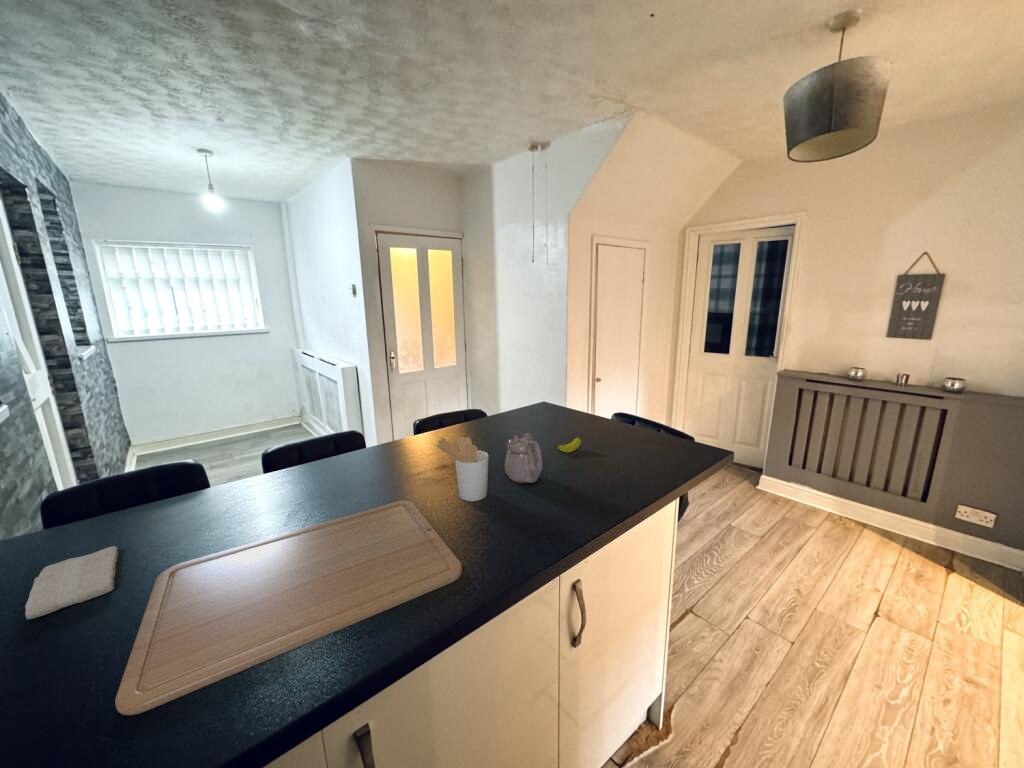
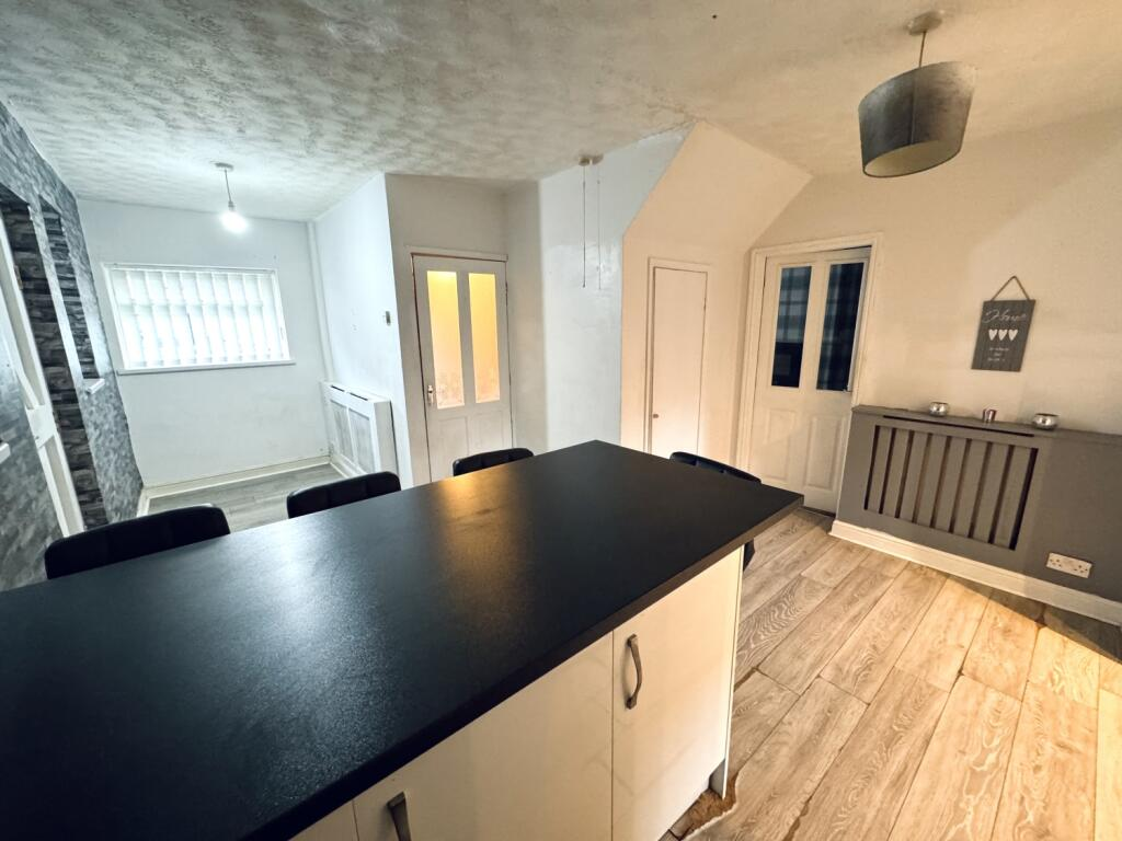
- washcloth [24,545,119,620]
- chopping board [114,500,463,716]
- utensil holder [435,436,489,502]
- banana [556,435,582,453]
- teapot [504,431,543,484]
